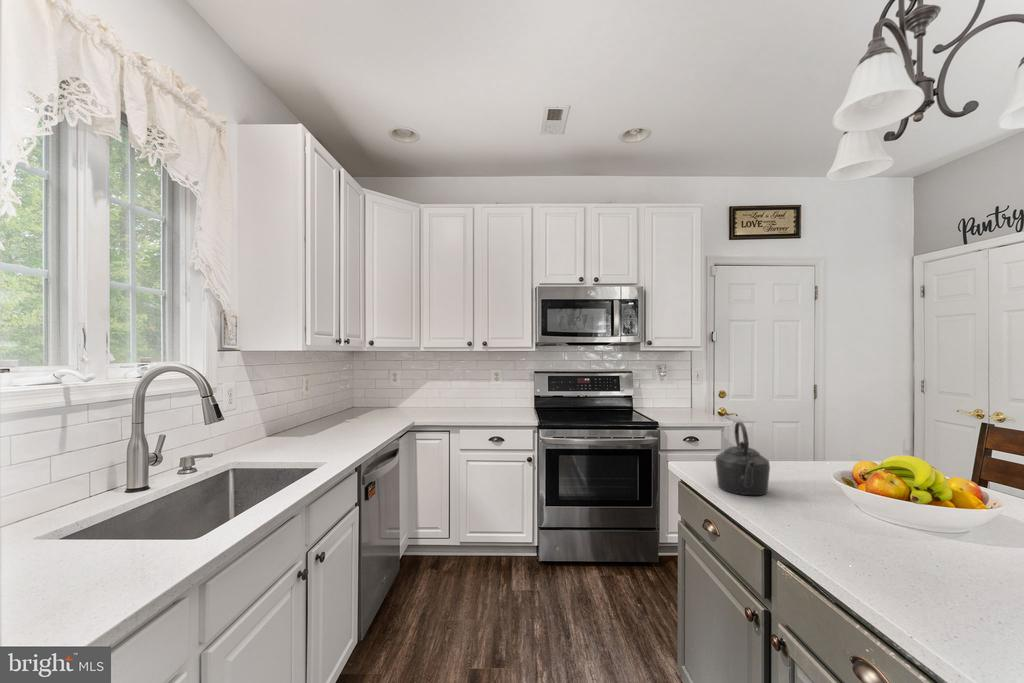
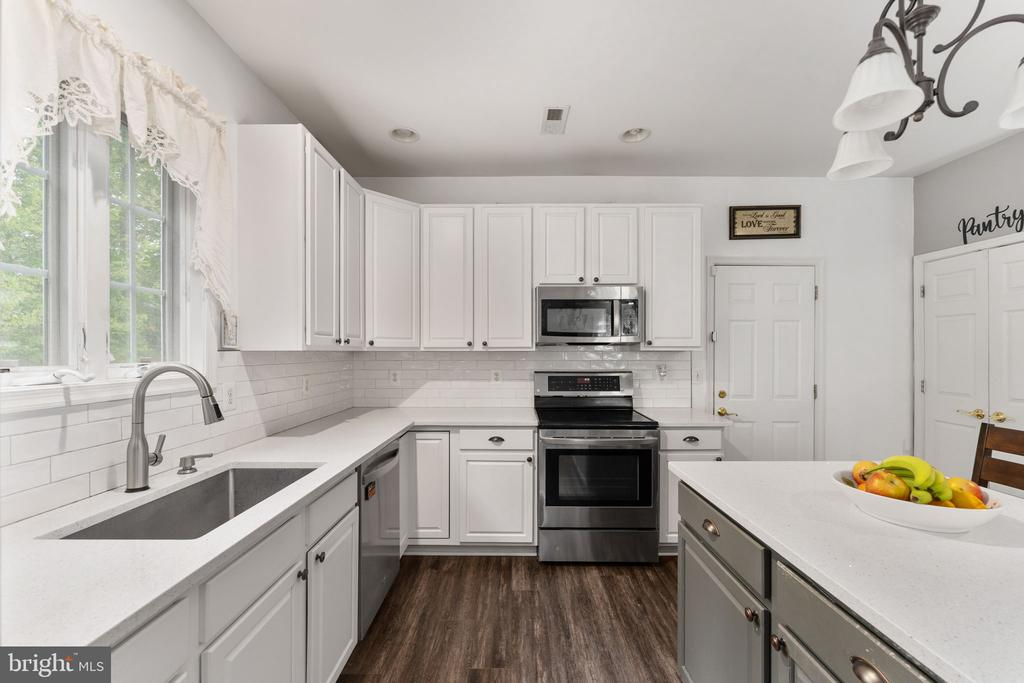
- kettle [715,421,771,496]
